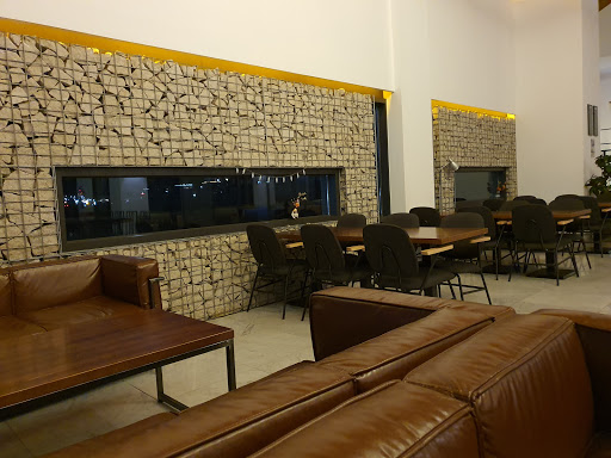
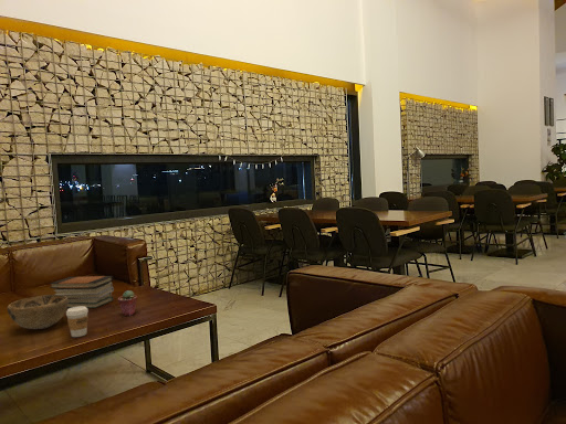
+ coffee cup [65,306,90,338]
+ book stack [49,275,115,309]
+ decorative bowl [7,294,69,330]
+ potted succulent [117,289,138,317]
